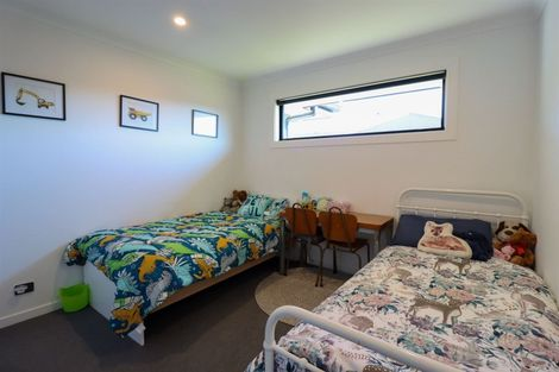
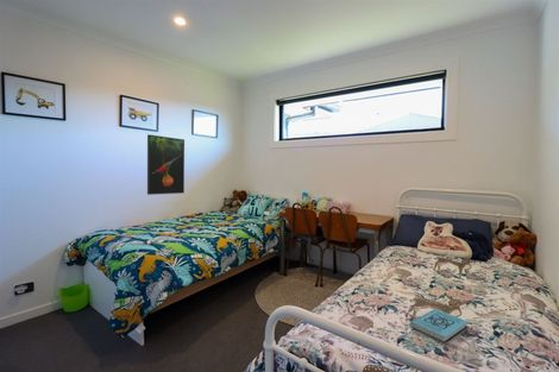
+ book [409,308,470,345]
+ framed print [146,133,186,196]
